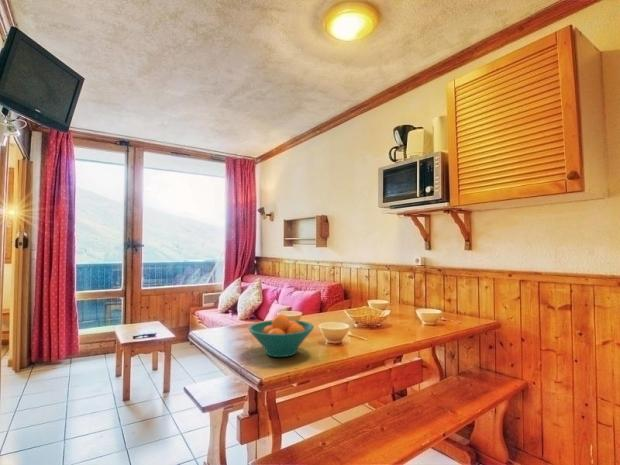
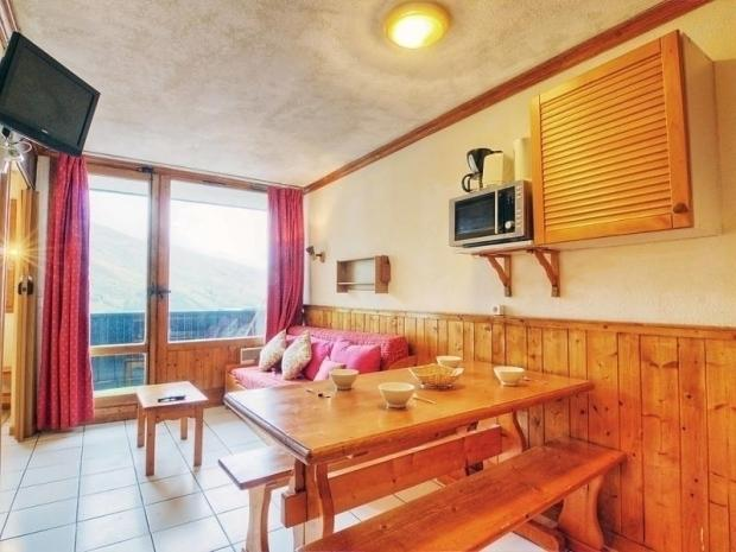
- fruit bowl [247,313,315,358]
